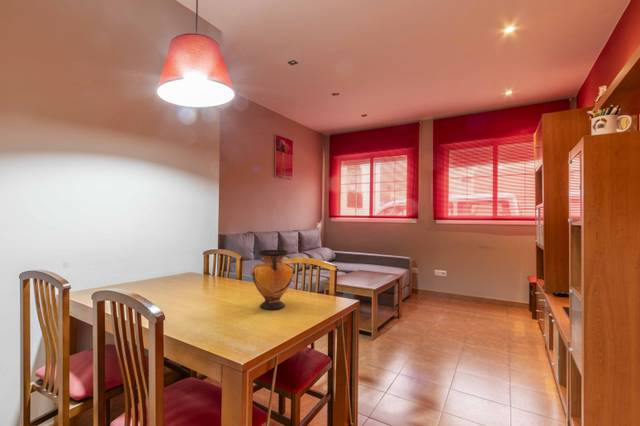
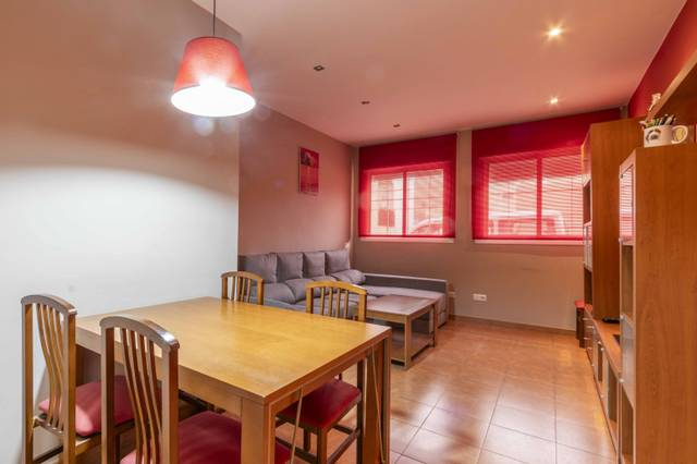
- vase [251,249,294,310]
